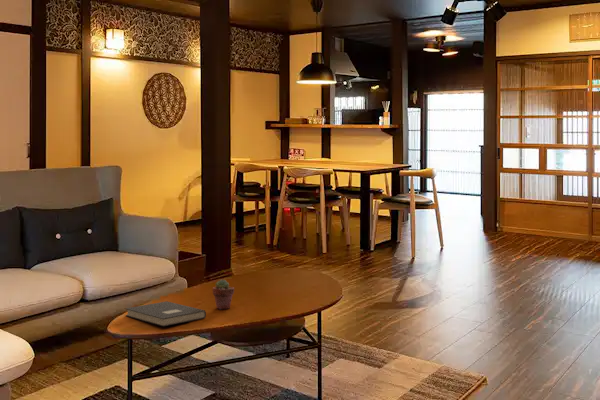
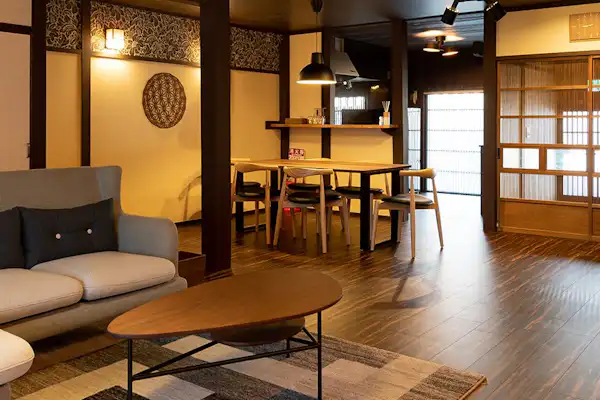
- potted succulent [212,279,235,310]
- book [125,300,207,327]
